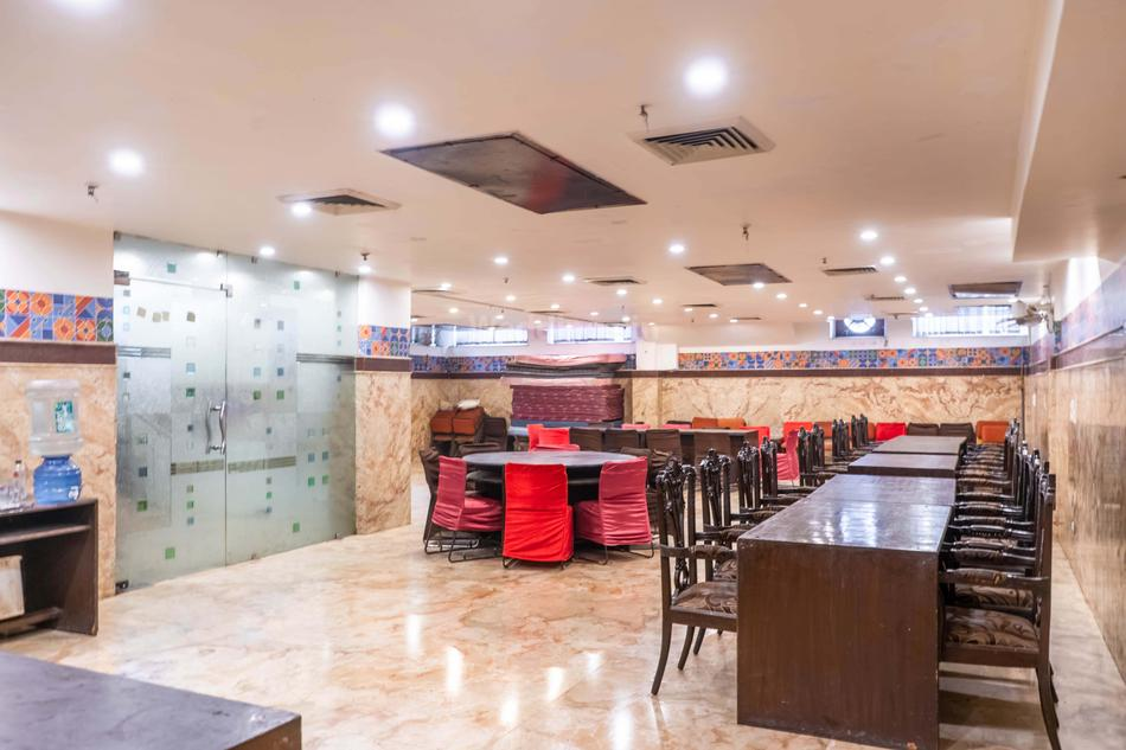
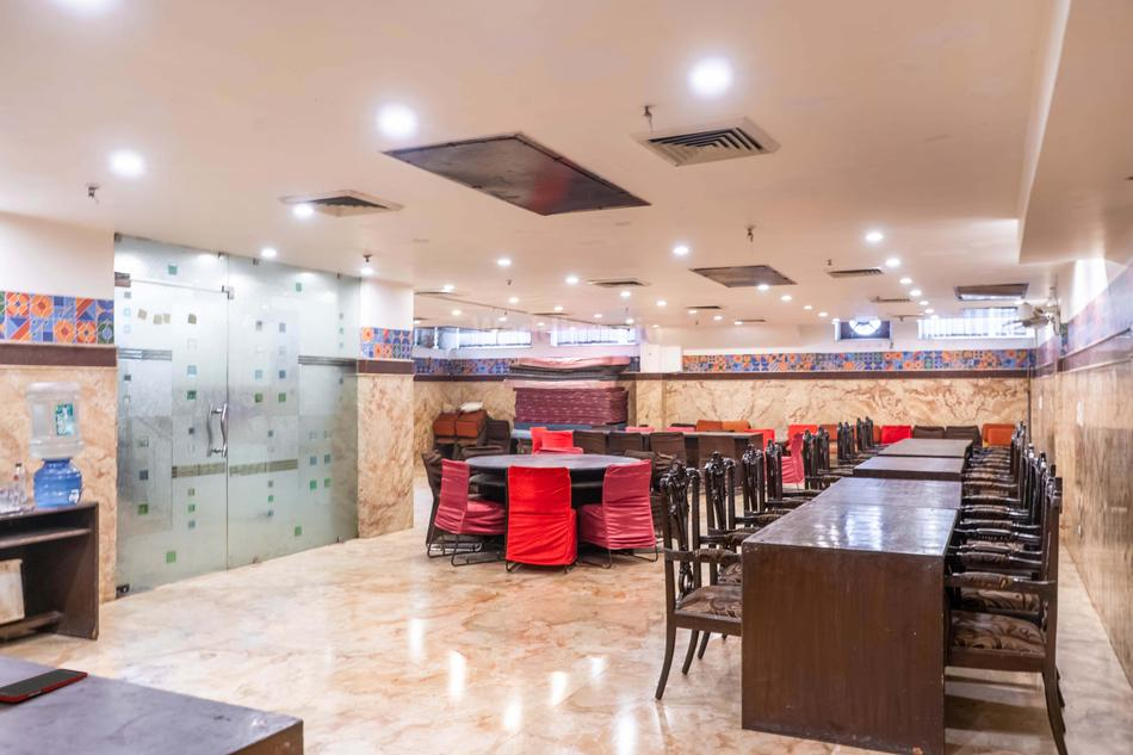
+ cell phone [0,668,88,703]
